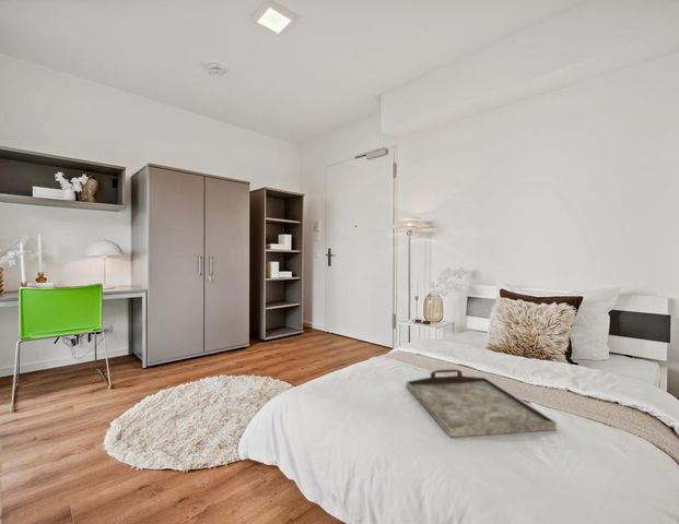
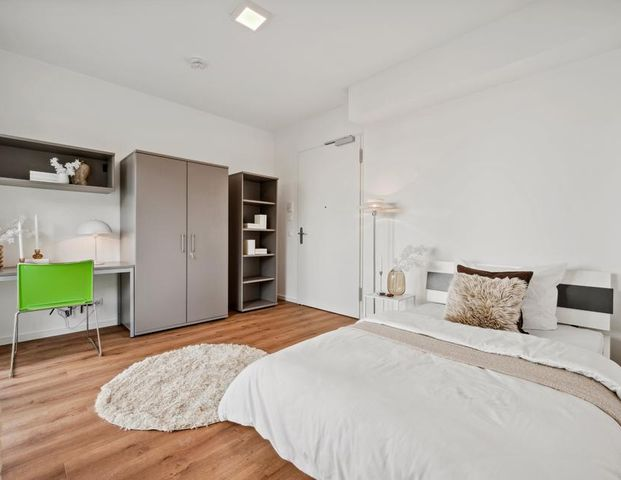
- serving tray [406,368,558,439]
